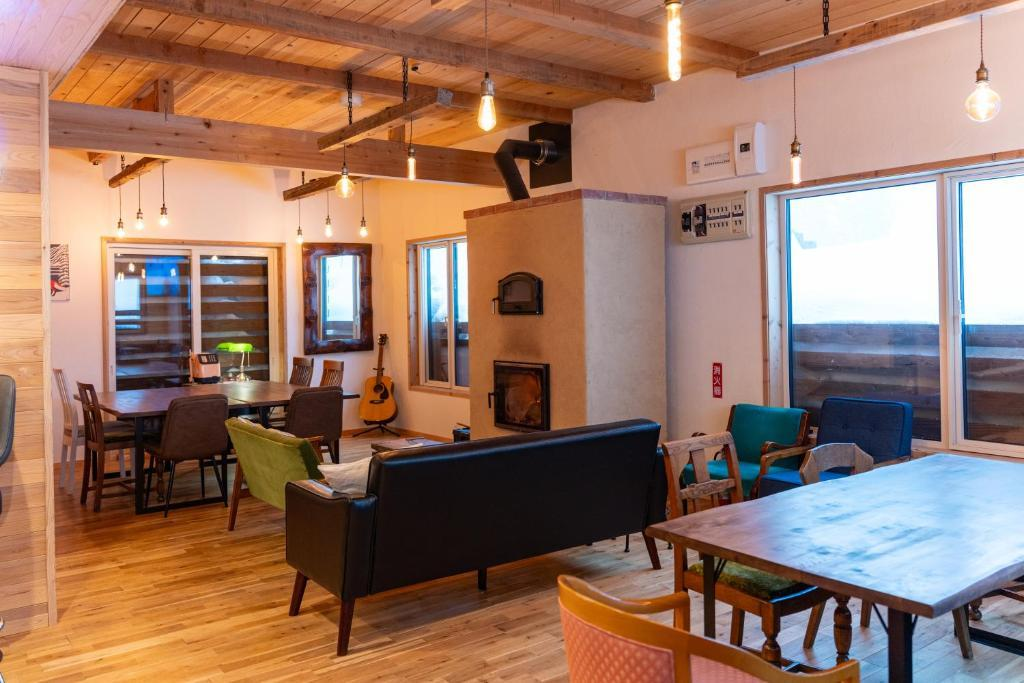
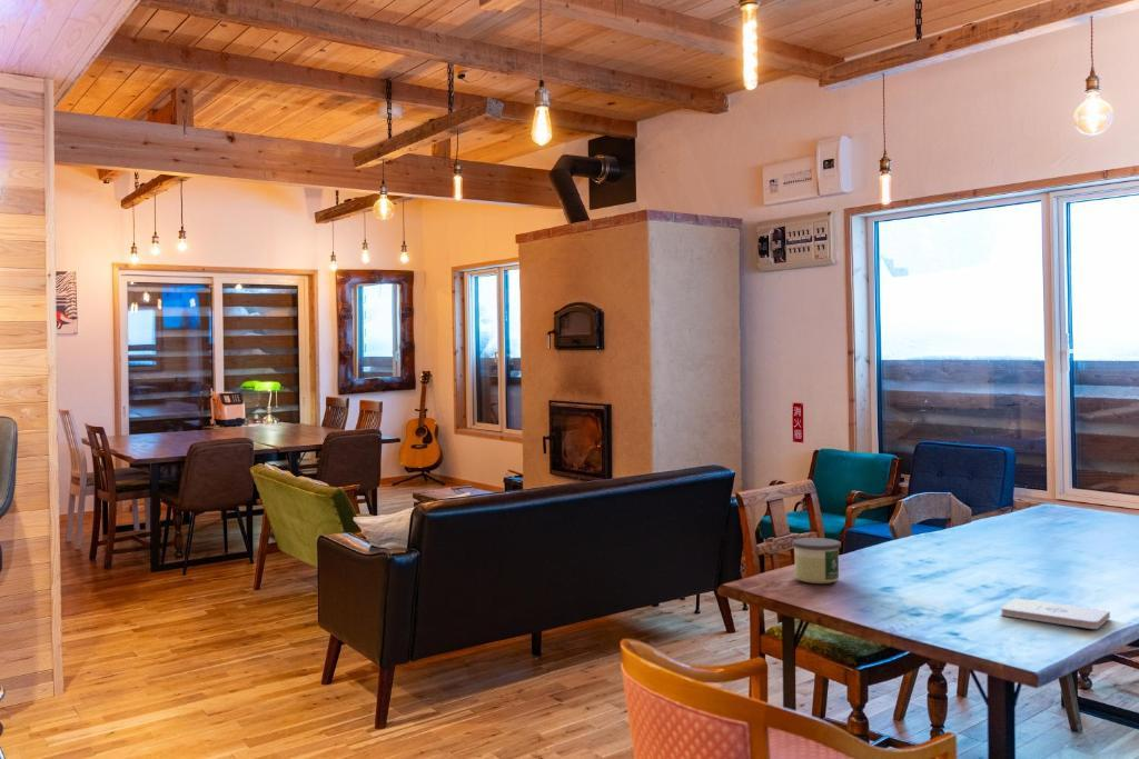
+ notepad [1000,597,1111,630]
+ candle [792,537,842,585]
